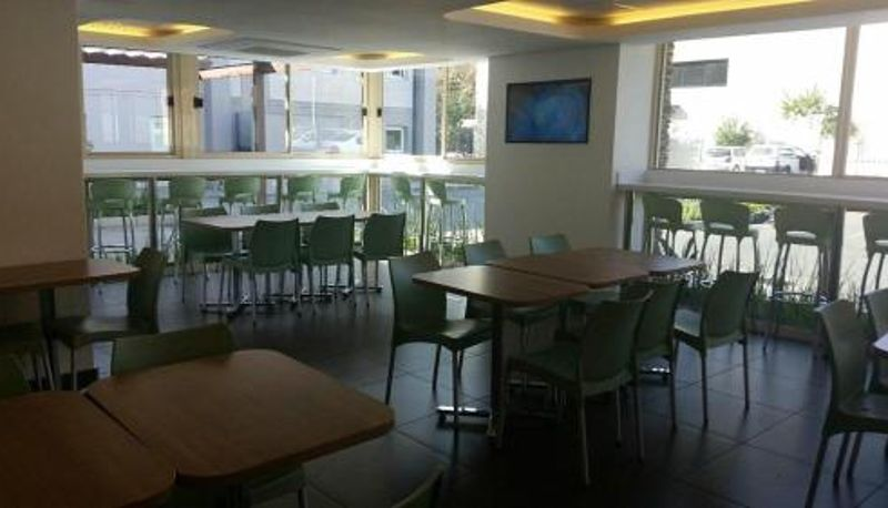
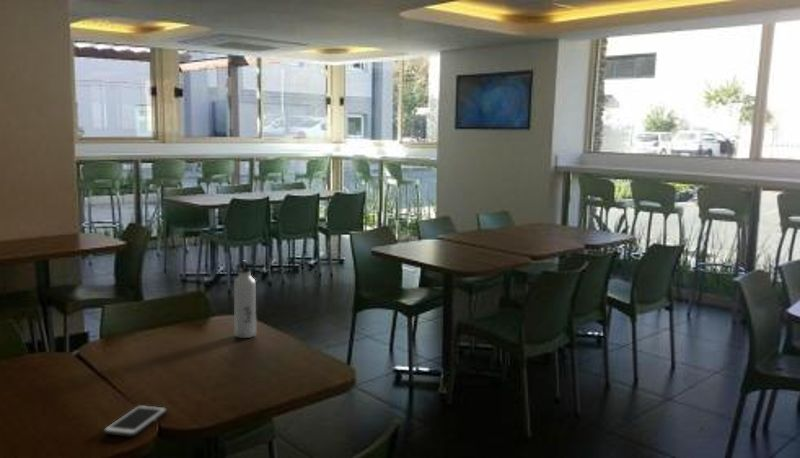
+ cell phone [102,404,168,438]
+ water bottle [233,260,257,339]
